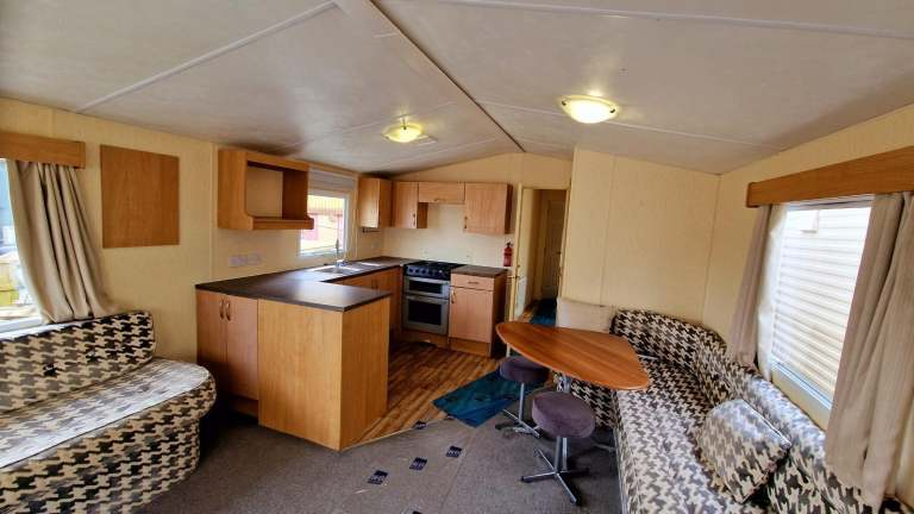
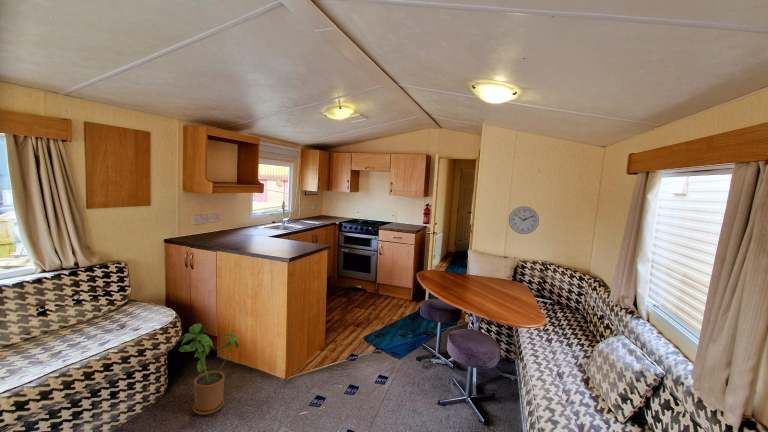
+ wall clock [508,205,540,235]
+ house plant [178,323,240,416]
